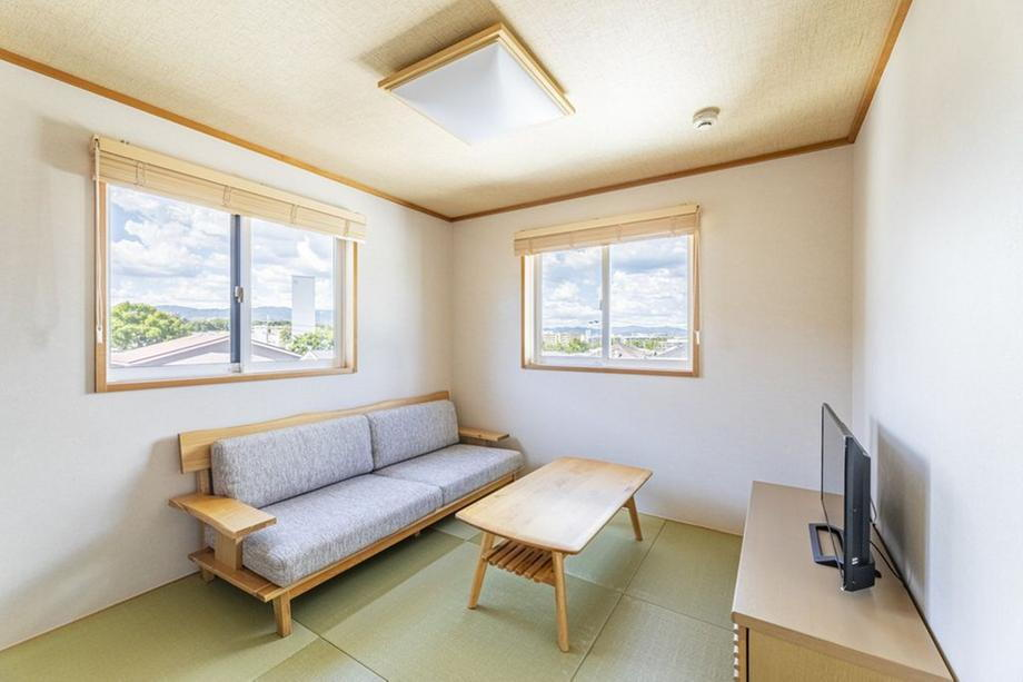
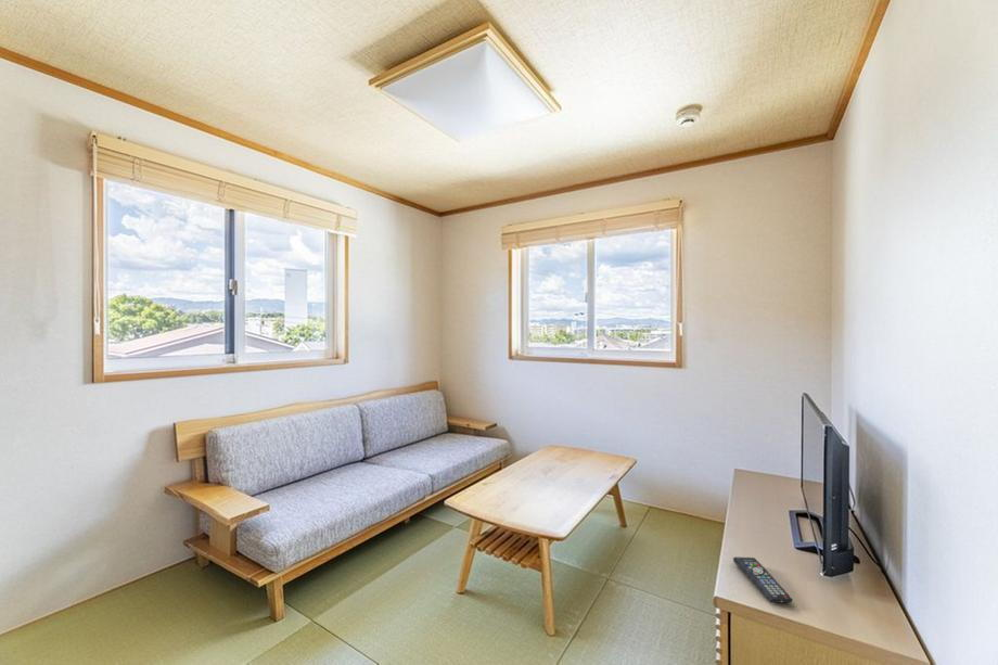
+ remote control [732,557,794,604]
